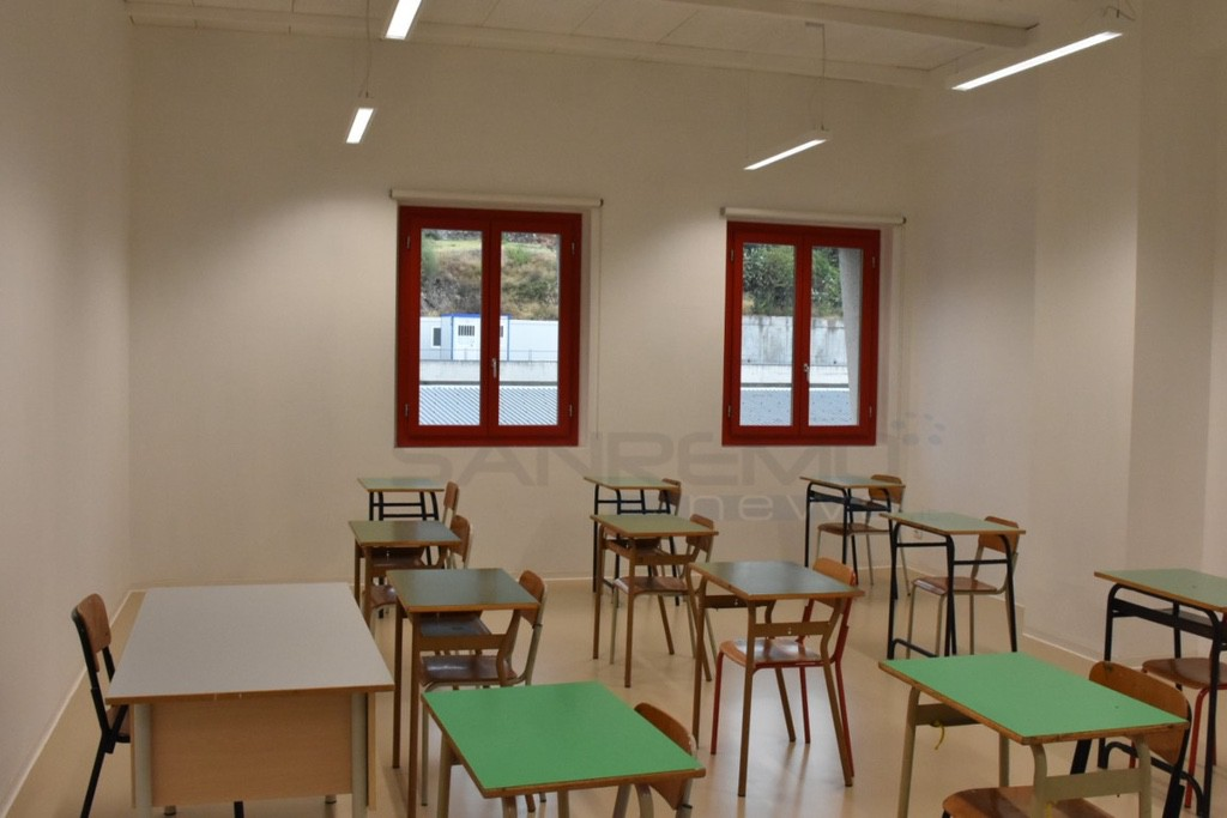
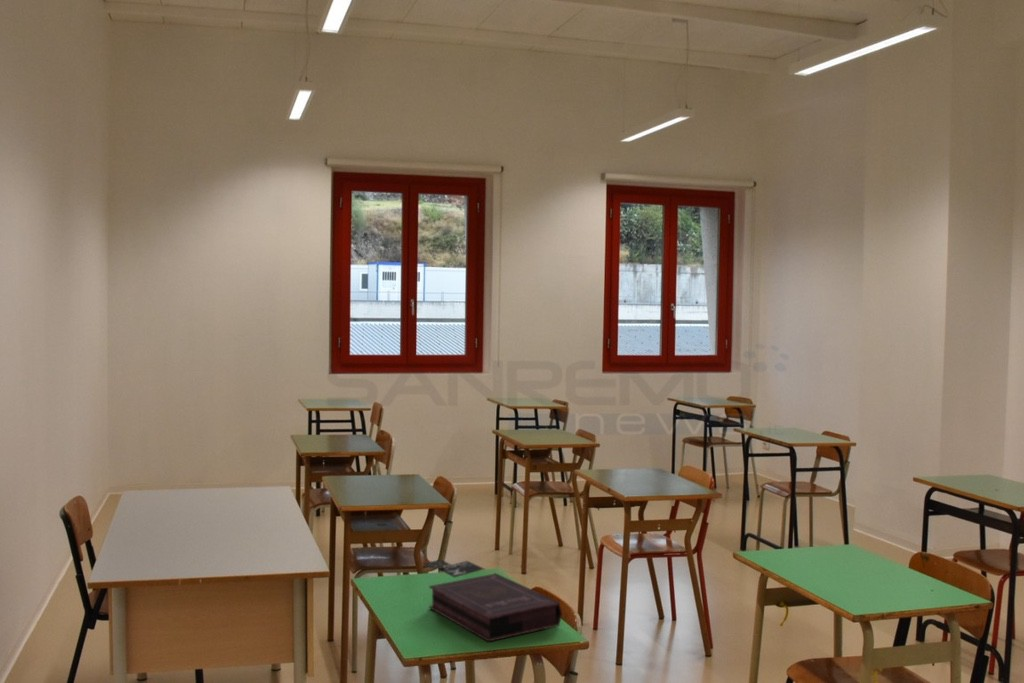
+ book [421,559,563,643]
